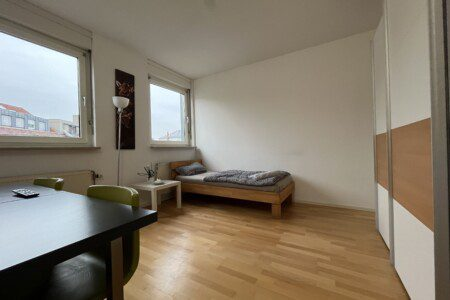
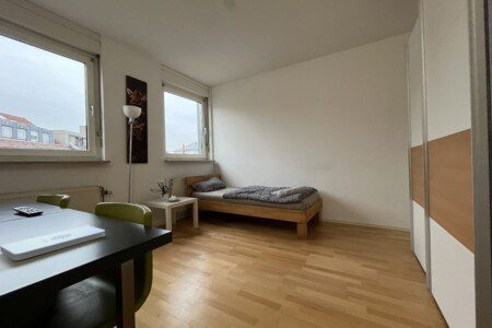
+ notepad [0,225,106,261]
